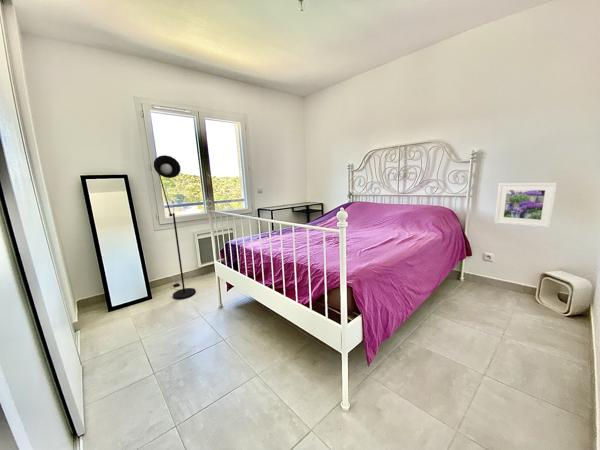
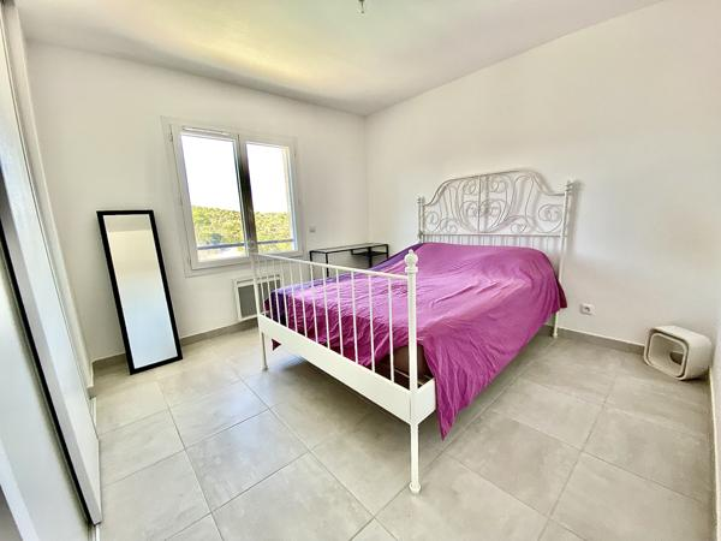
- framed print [493,182,558,229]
- floor lamp [153,154,197,300]
